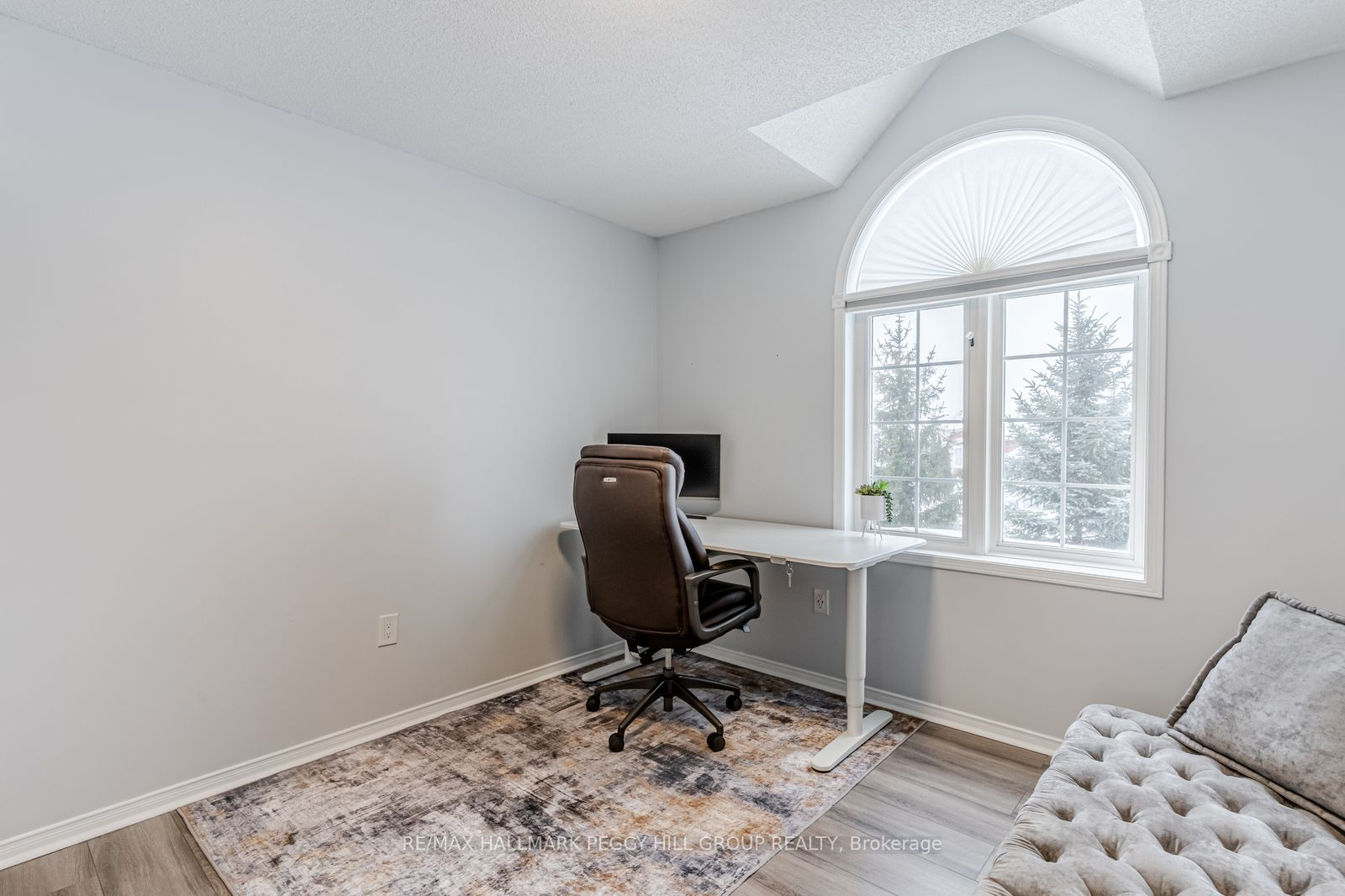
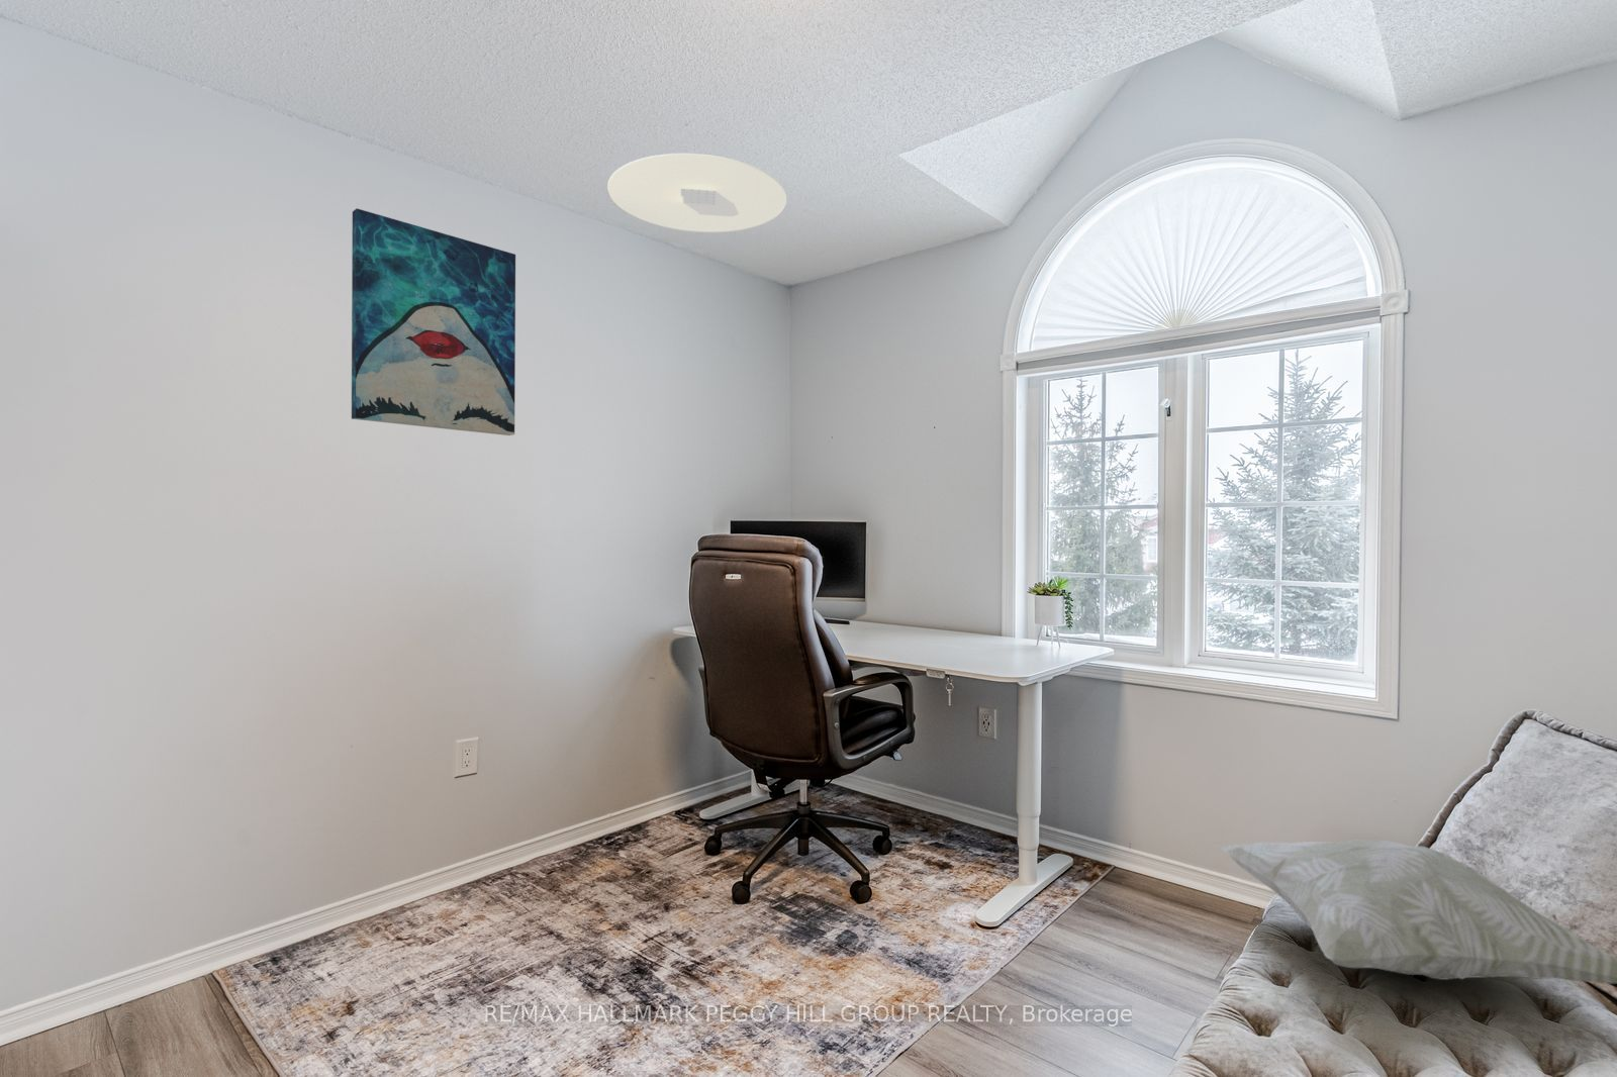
+ decorative pillow [1220,839,1617,984]
+ ceiling light [606,153,789,233]
+ wall art [351,207,517,436]
